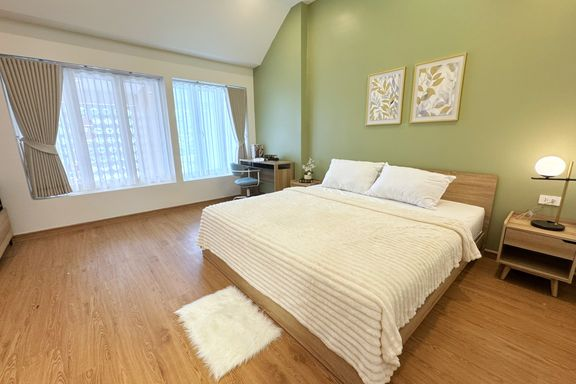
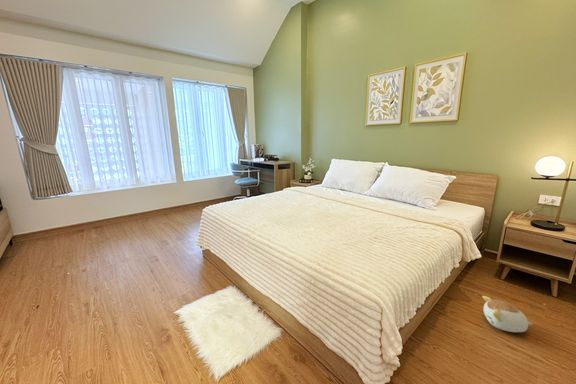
+ plush toy [481,295,533,333]
